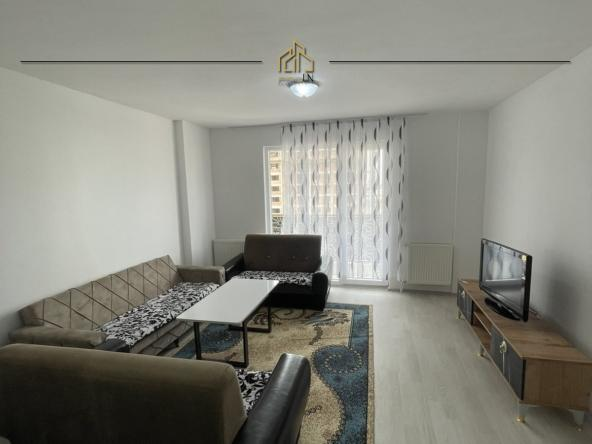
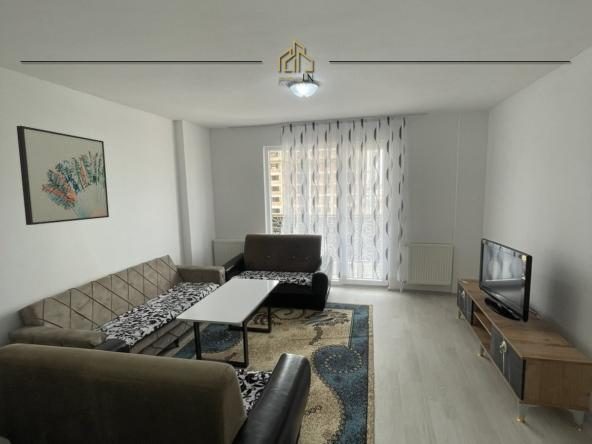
+ wall art [16,125,110,226]
